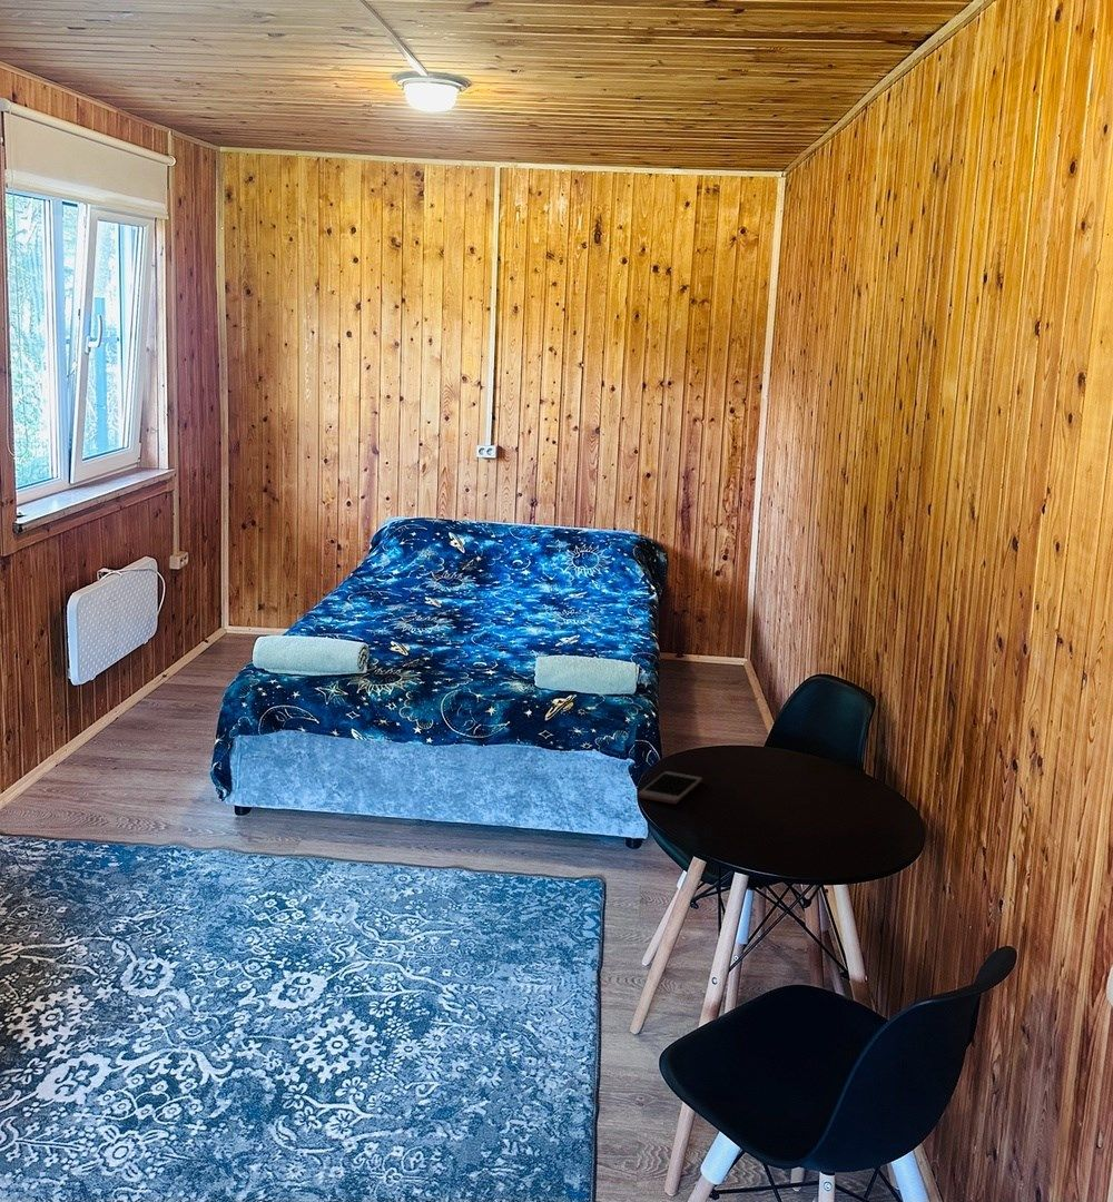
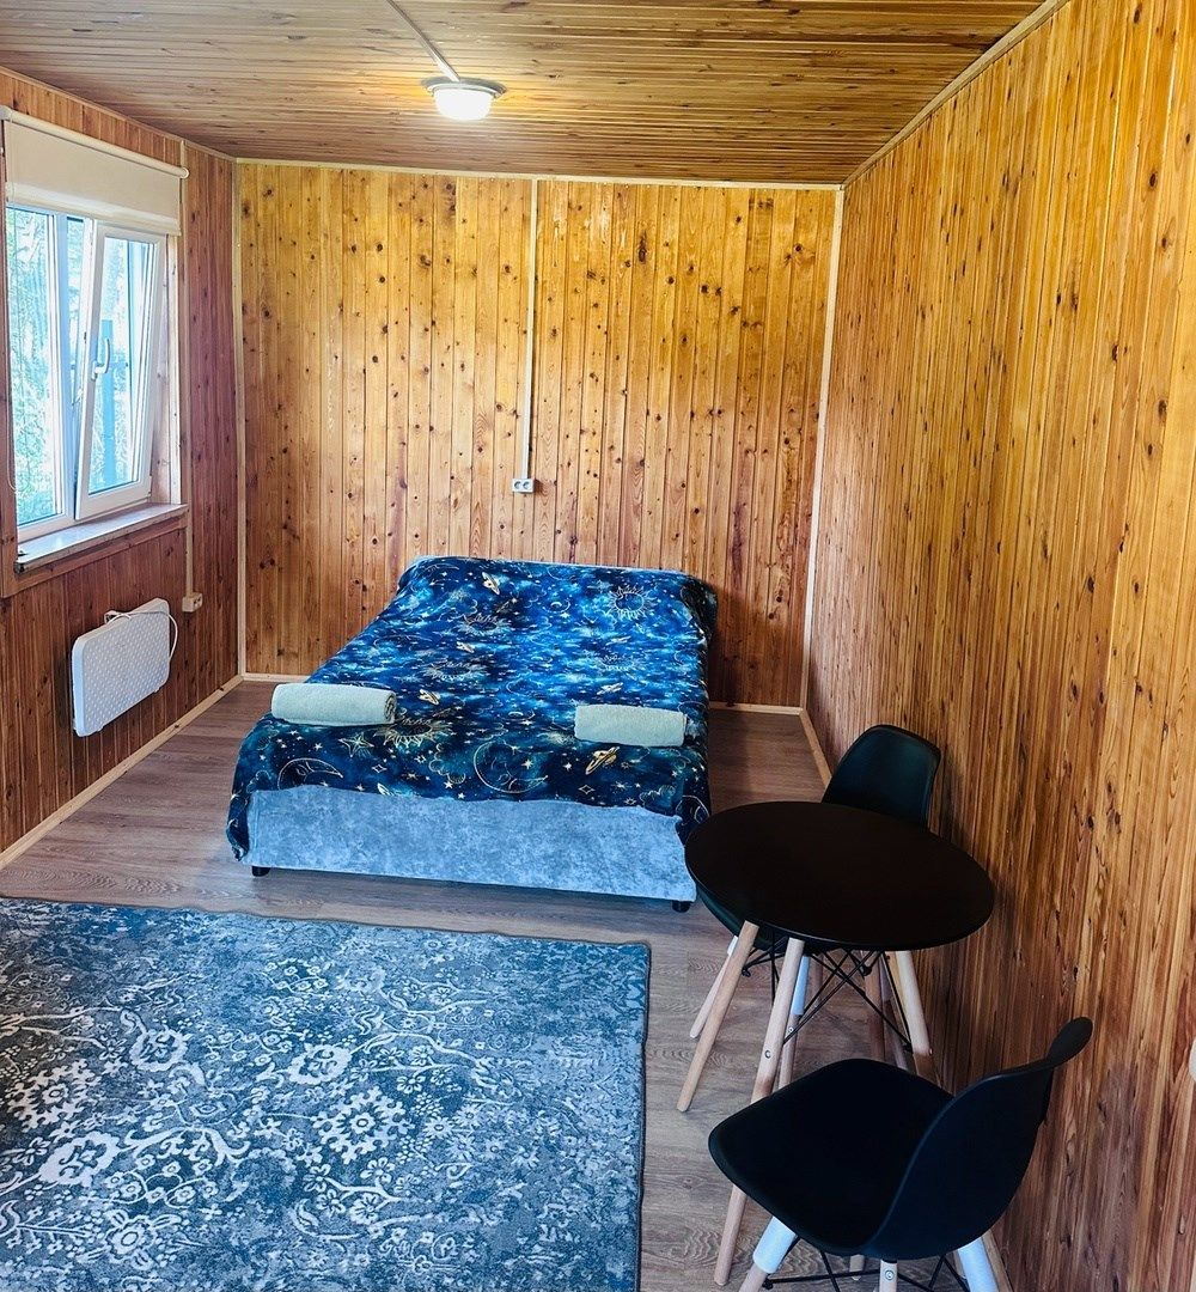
- cell phone [637,770,703,805]
